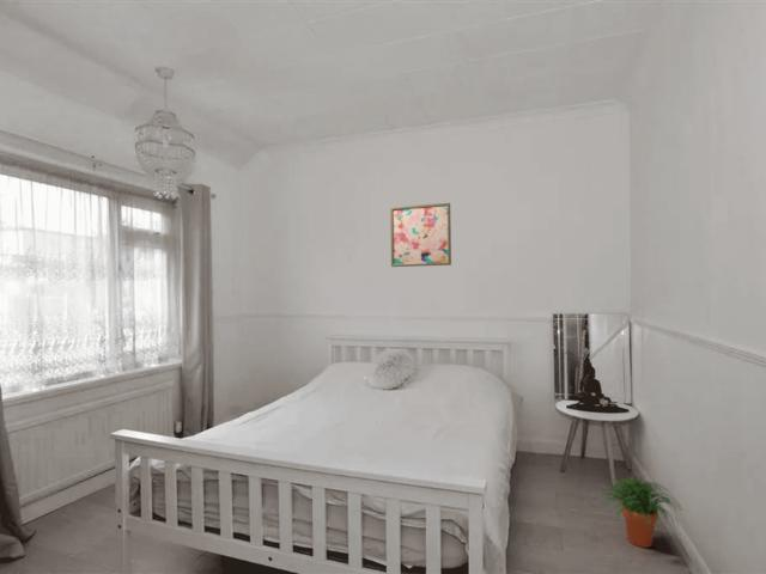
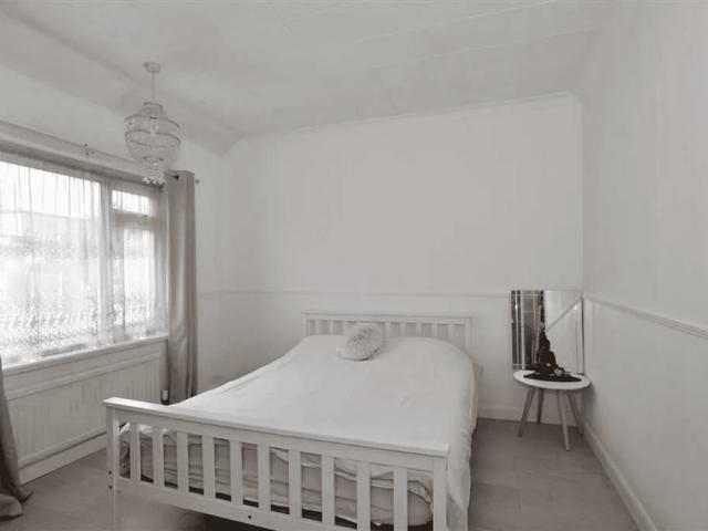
- potted plant [598,475,682,549]
- wall art [389,202,452,268]
